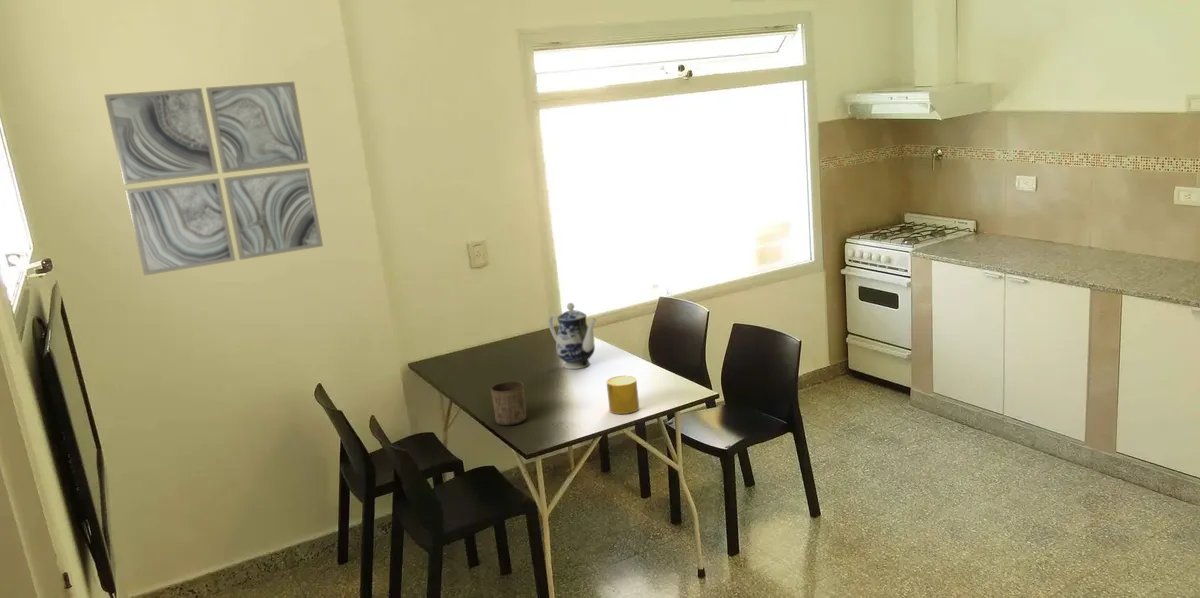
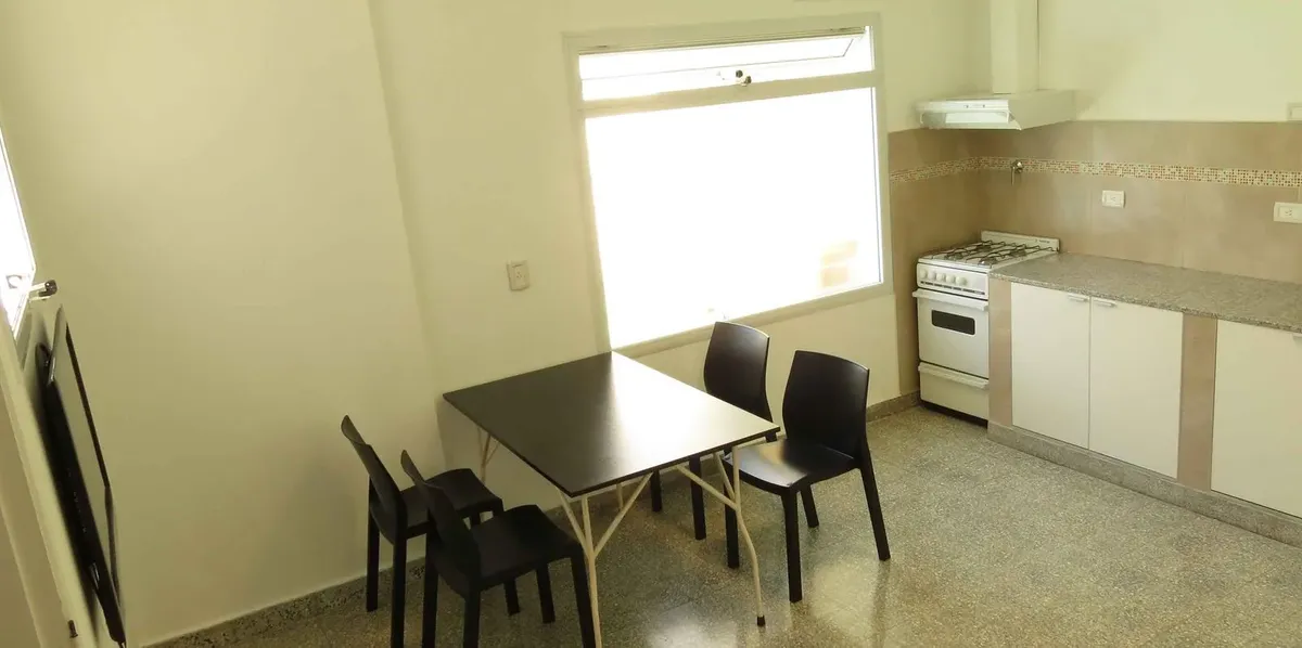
- teapot [547,302,598,370]
- cup [606,375,640,415]
- wall art [103,81,324,277]
- cup [490,380,527,426]
